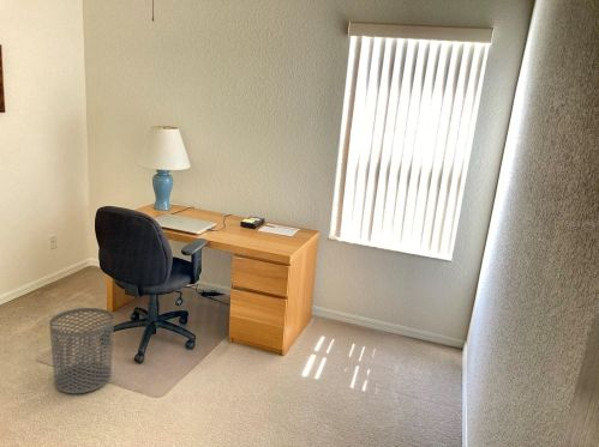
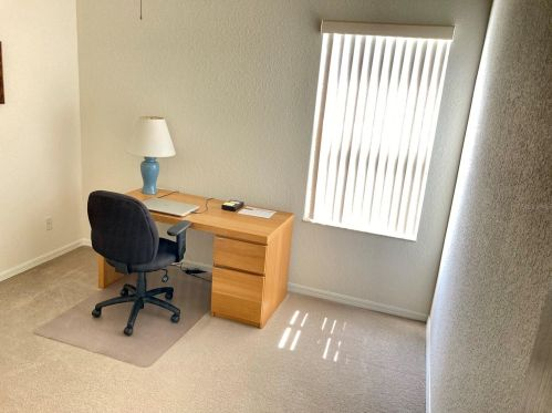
- waste bin [48,307,115,394]
